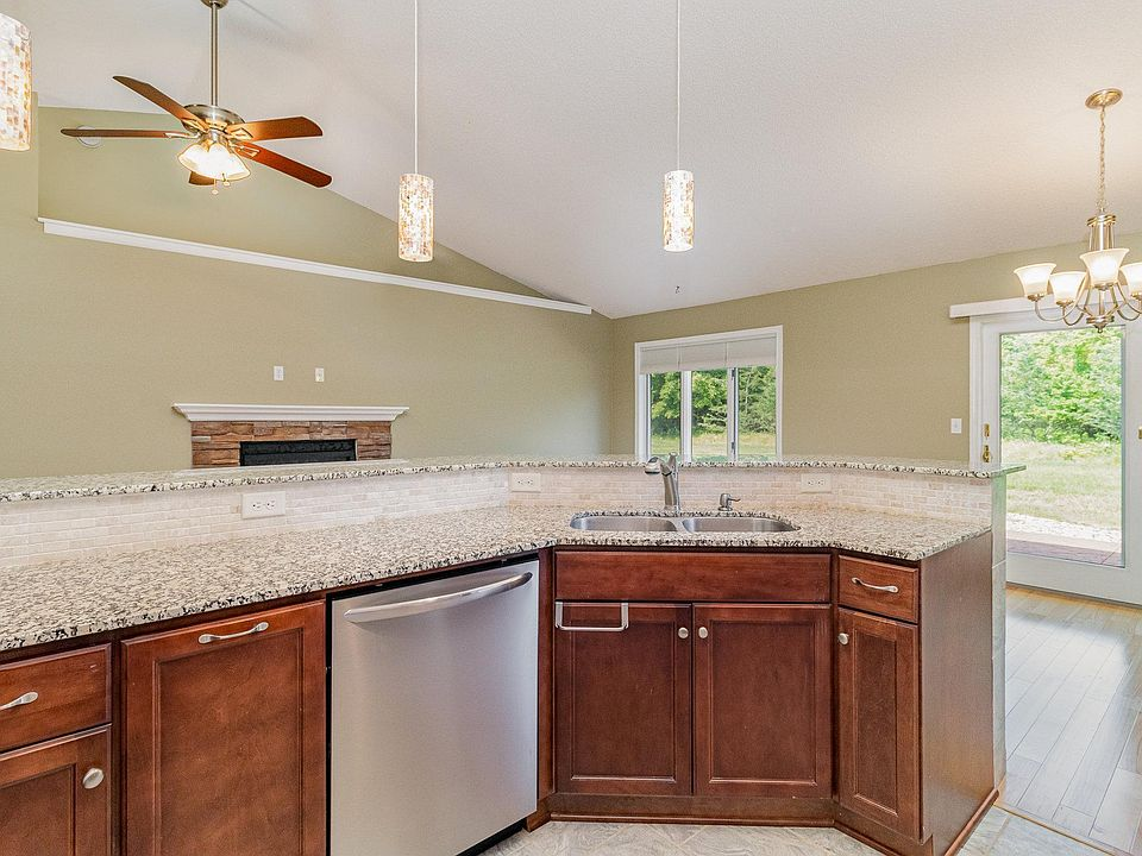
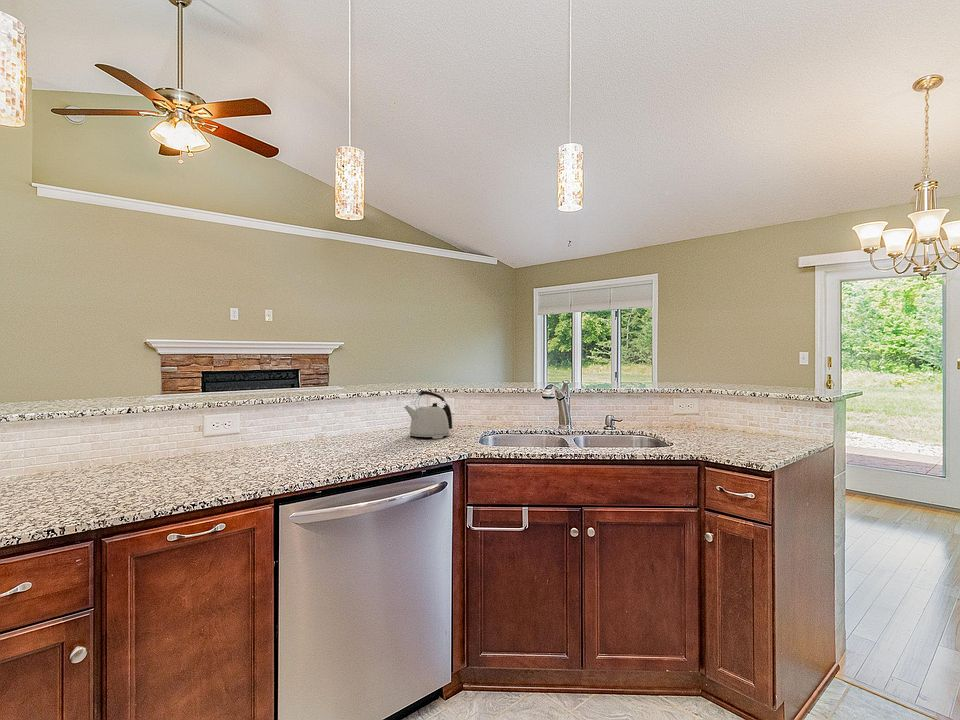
+ kettle [403,390,453,440]
